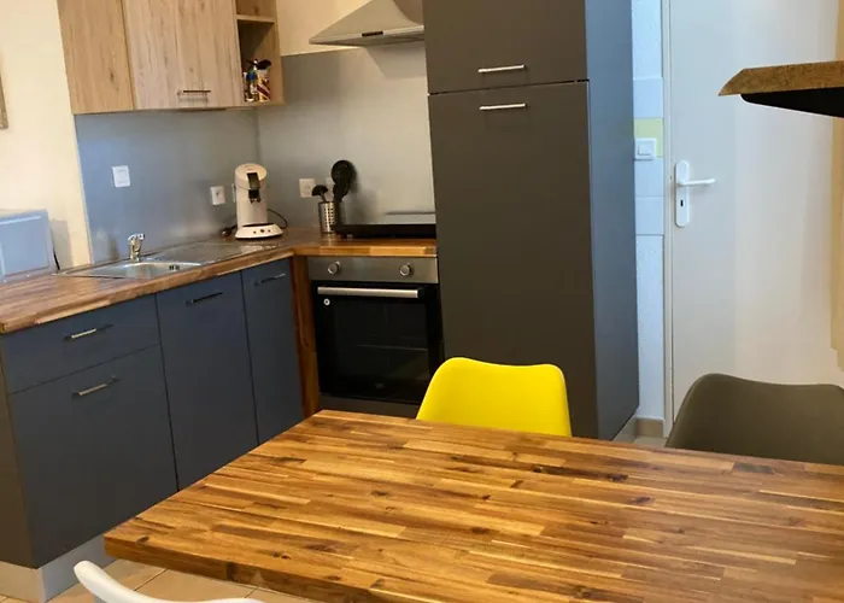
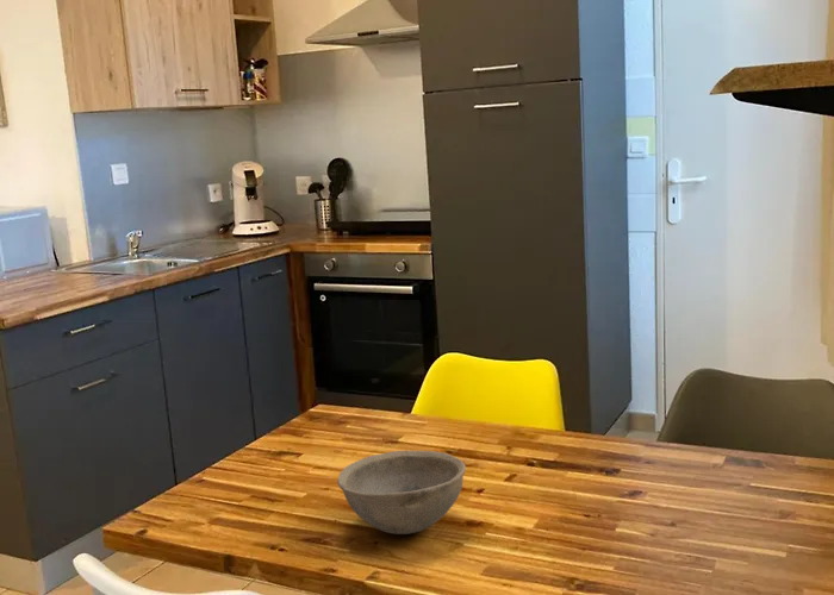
+ bowl [336,450,467,536]
